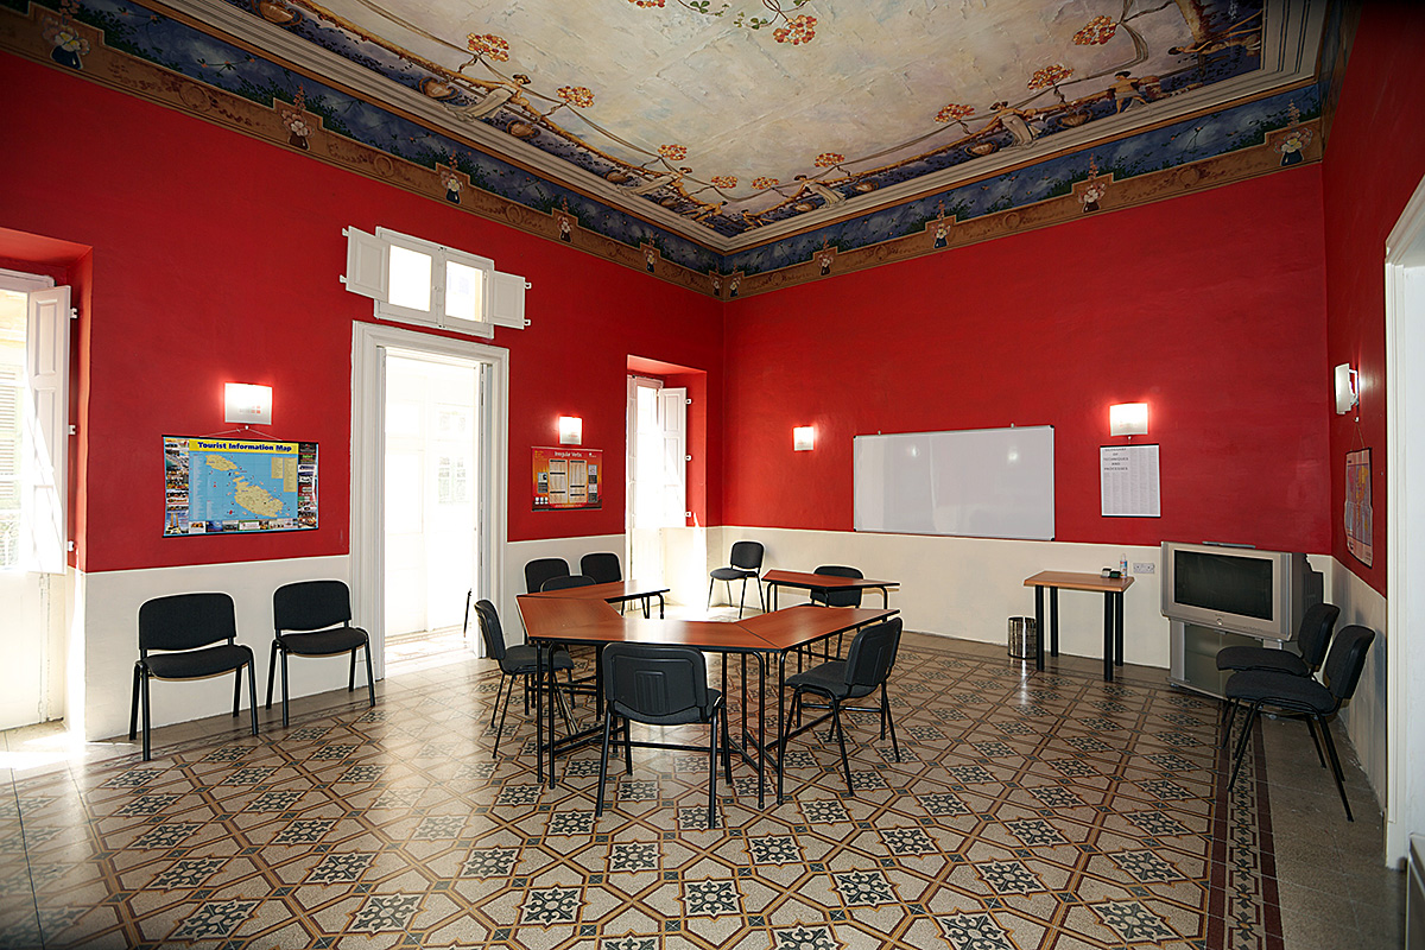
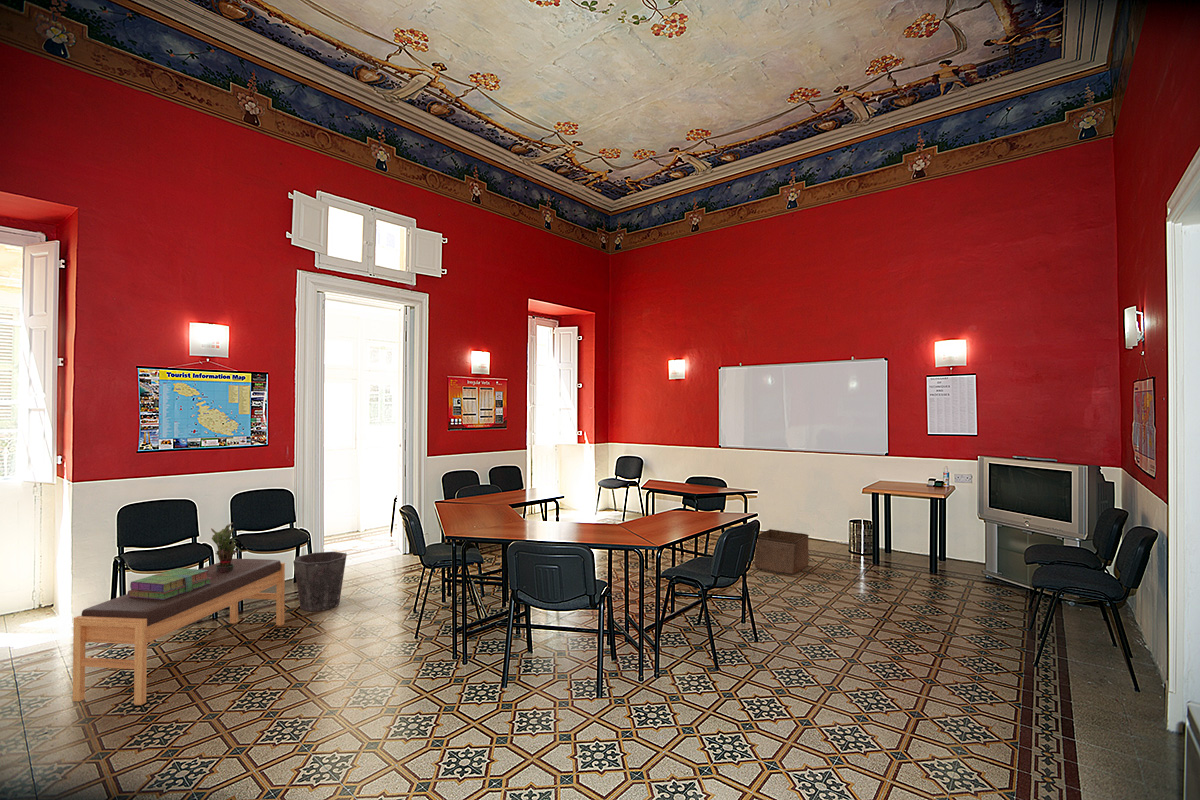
+ stack of books [127,567,211,600]
+ potted plant [210,522,243,573]
+ bench [72,558,286,706]
+ waste bin [292,551,348,612]
+ storage bin [754,528,810,576]
